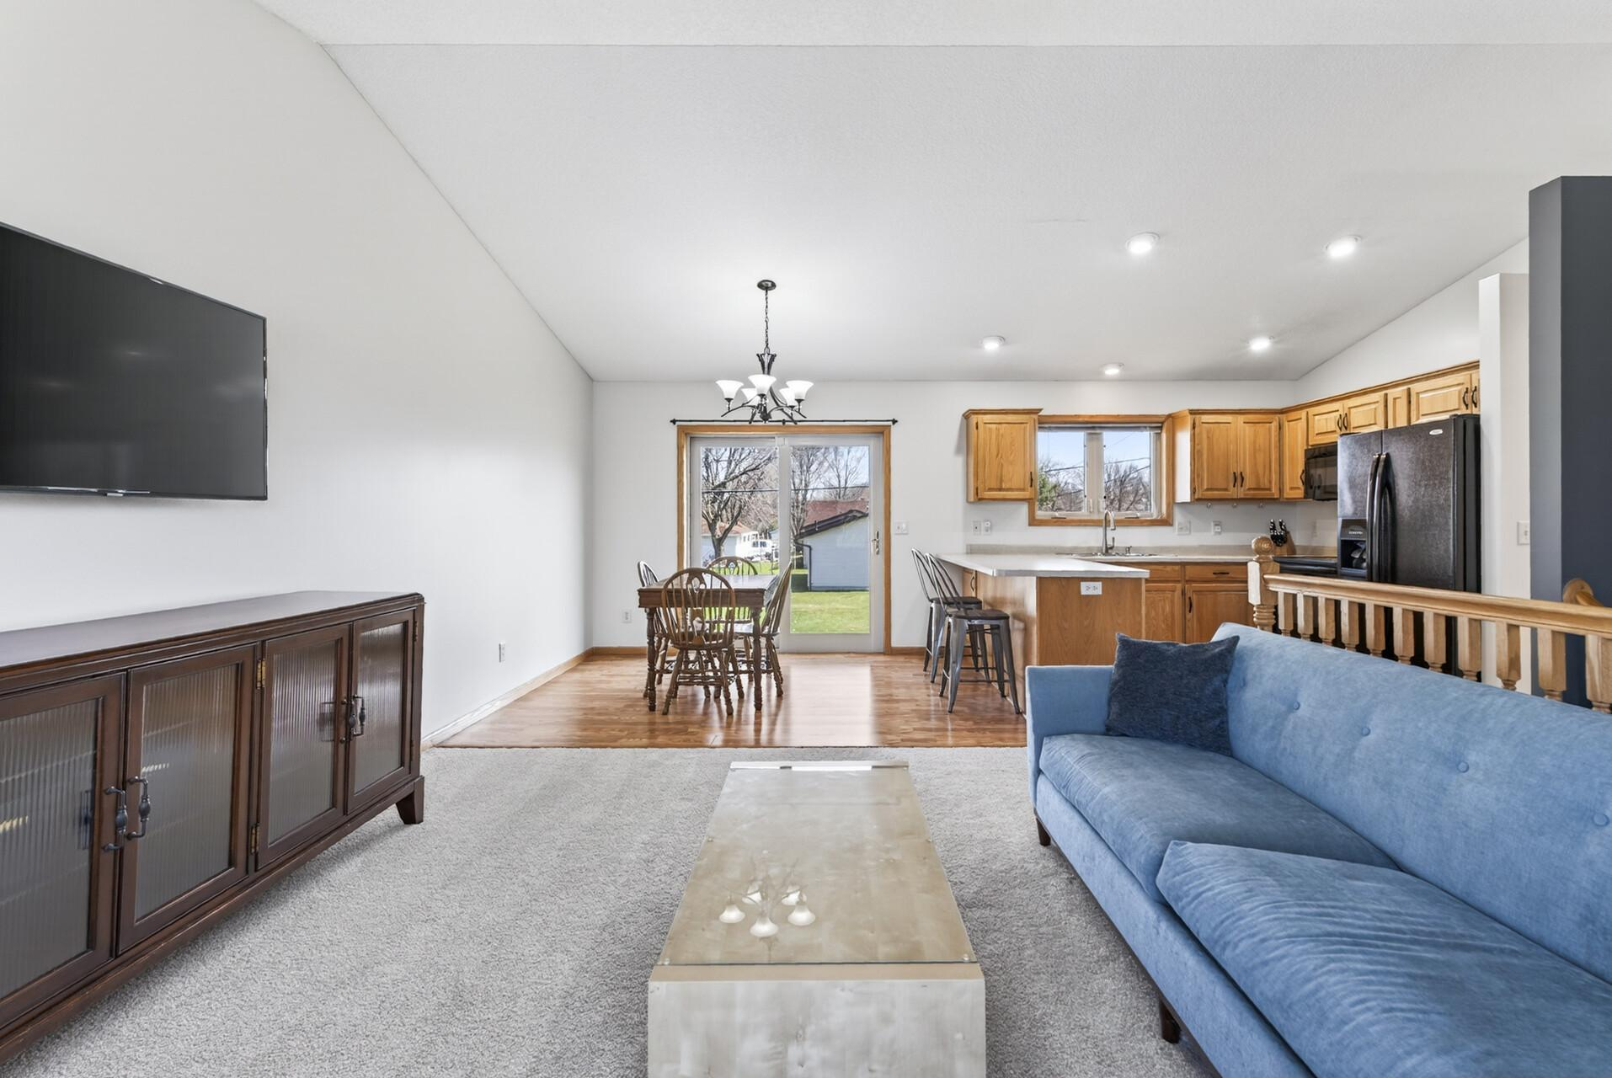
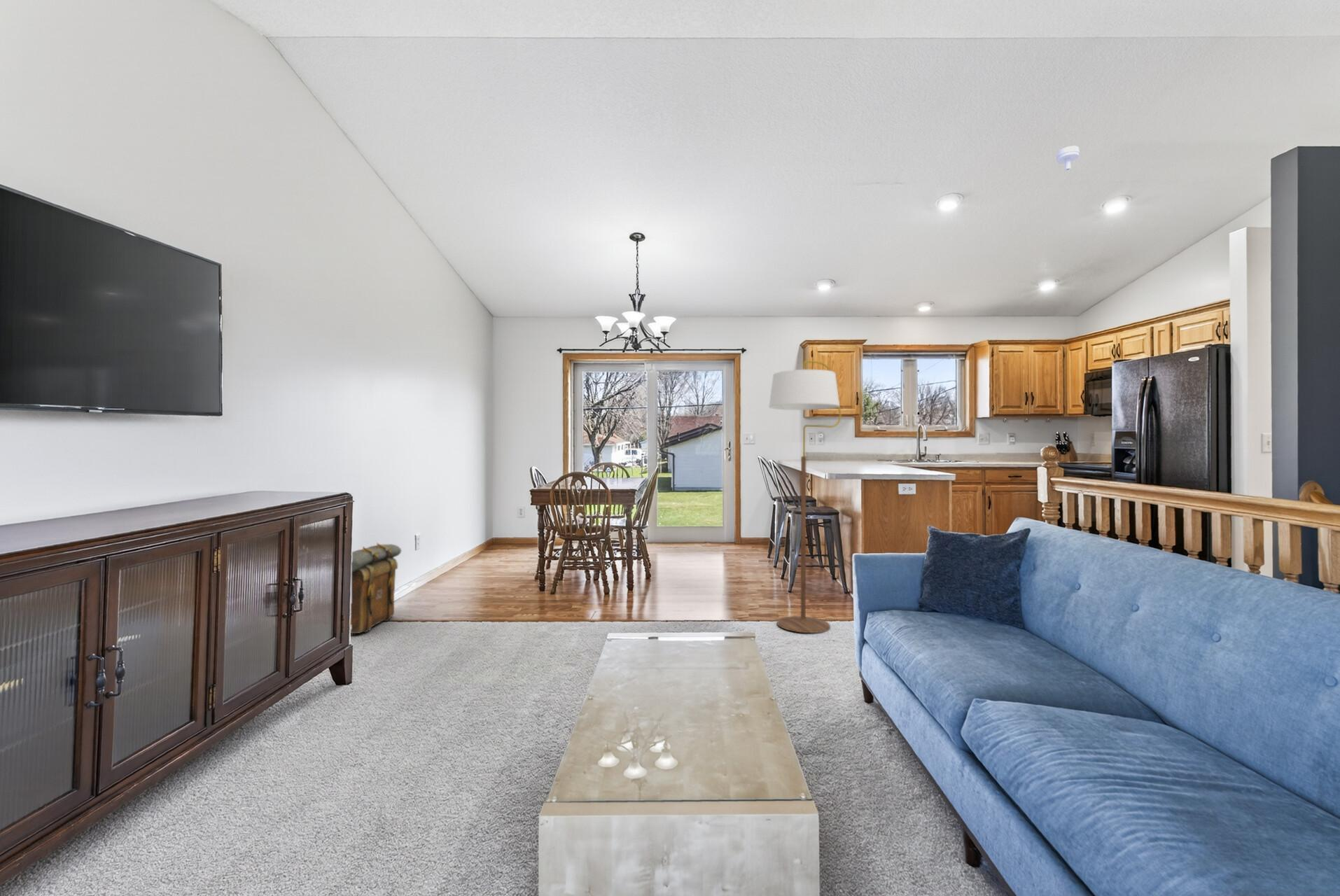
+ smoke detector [1056,145,1080,172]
+ backpack [350,542,402,634]
+ floor lamp [768,360,842,633]
